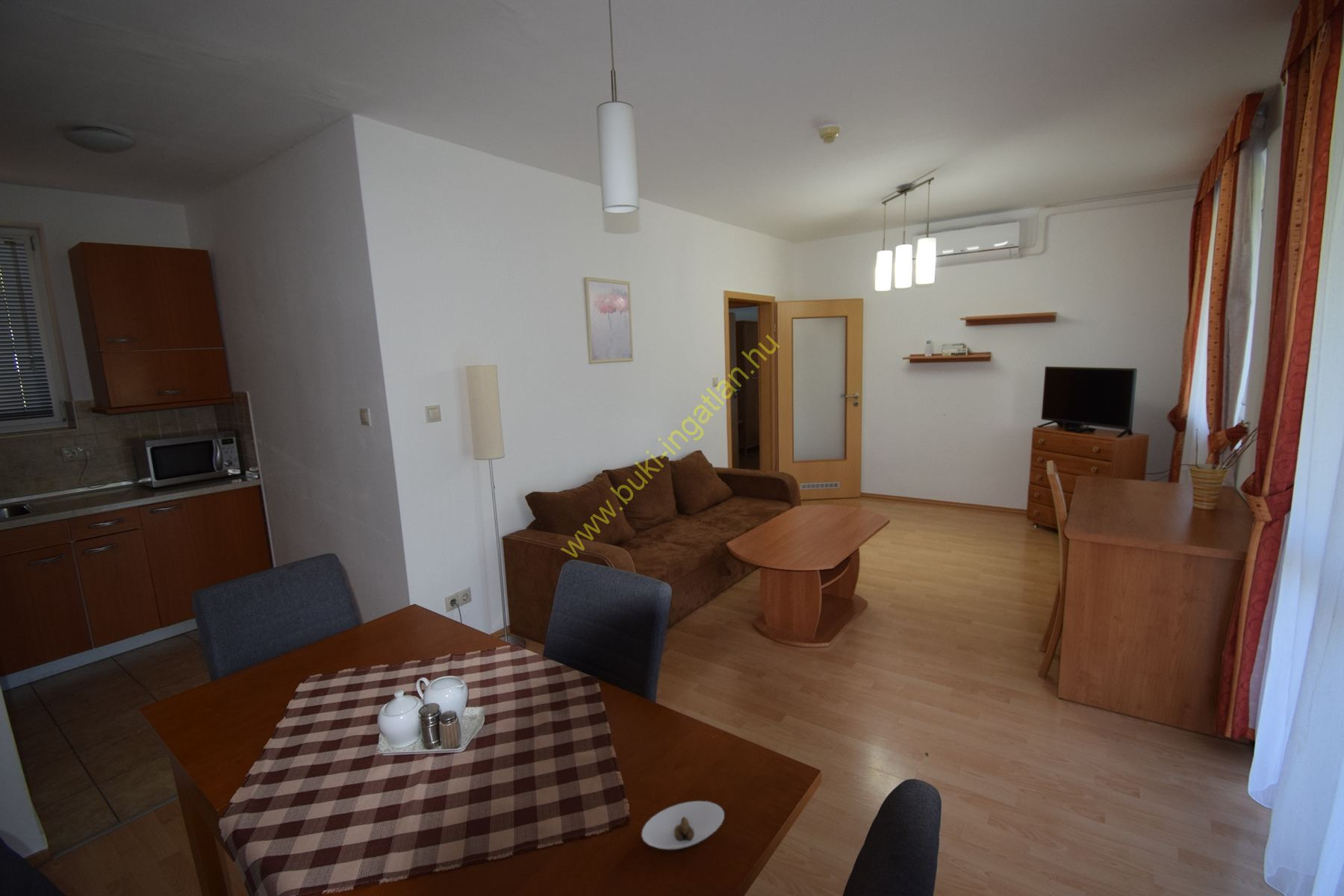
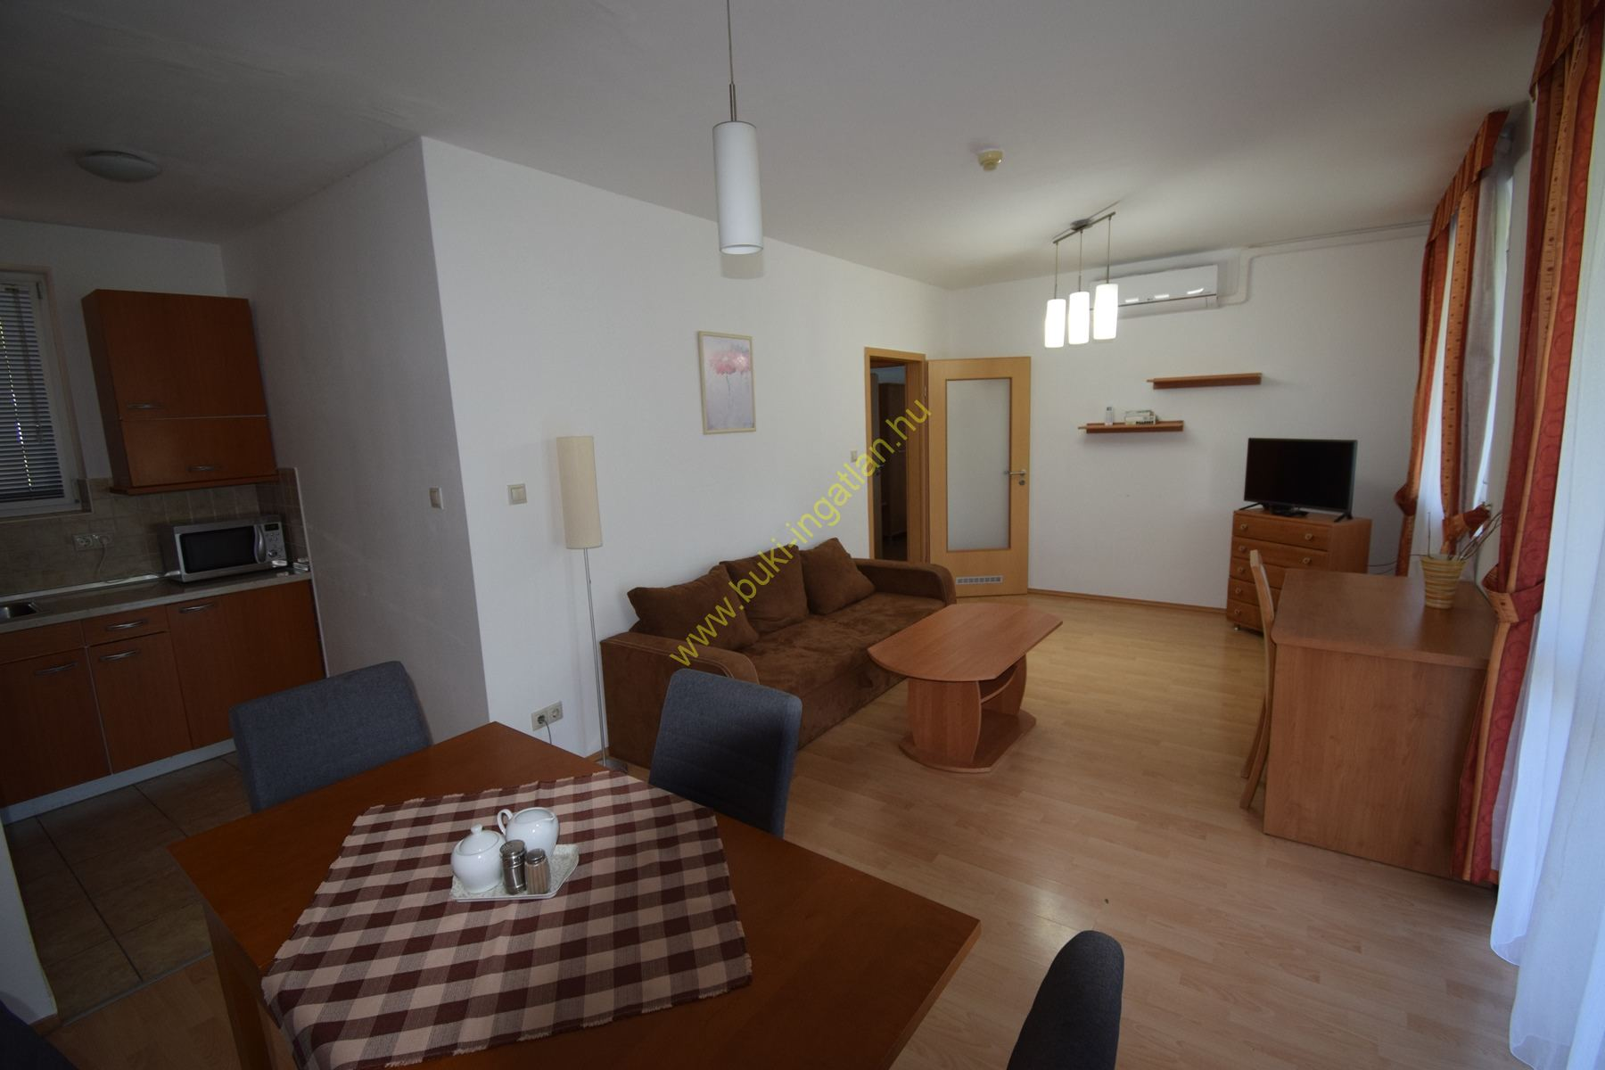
- saucer [641,800,725,850]
